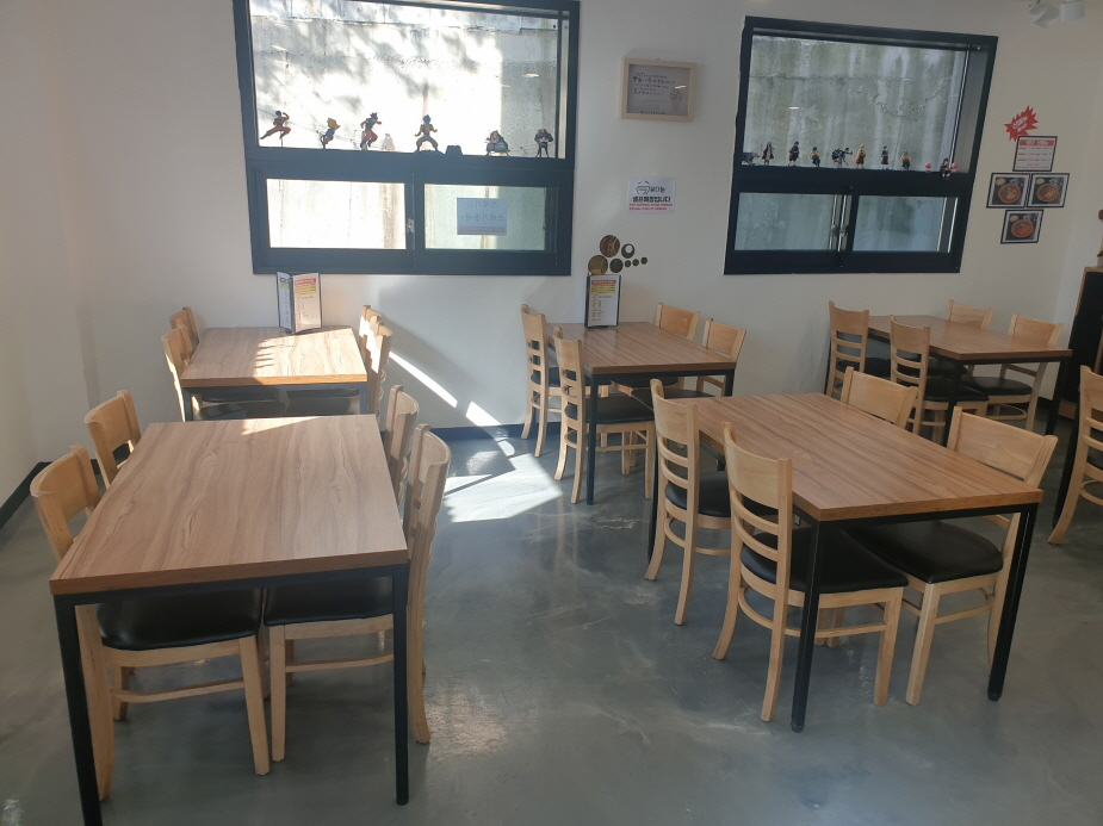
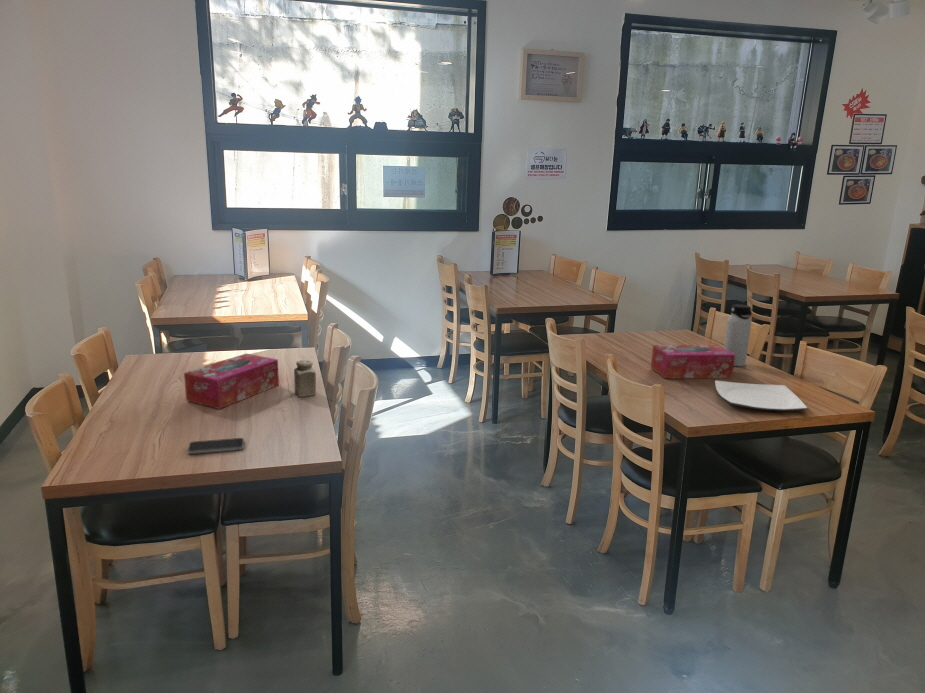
+ plate [714,379,808,412]
+ tissue box [650,344,735,380]
+ tissue box [183,352,280,410]
+ smartphone [187,437,245,455]
+ water bottle [723,303,753,367]
+ salt shaker [293,359,317,398]
